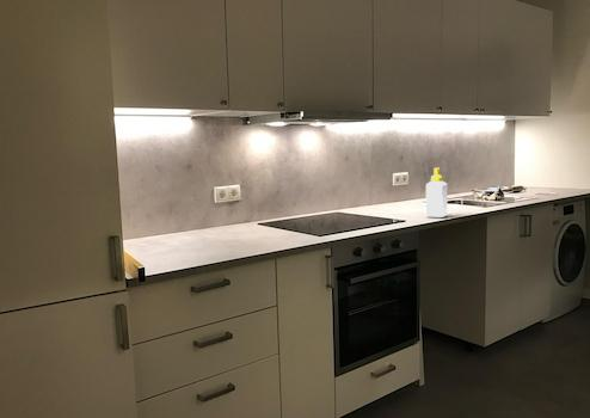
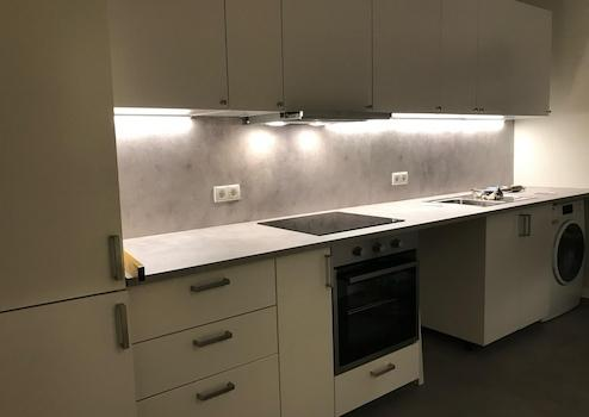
- soap bottle [425,167,448,219]
